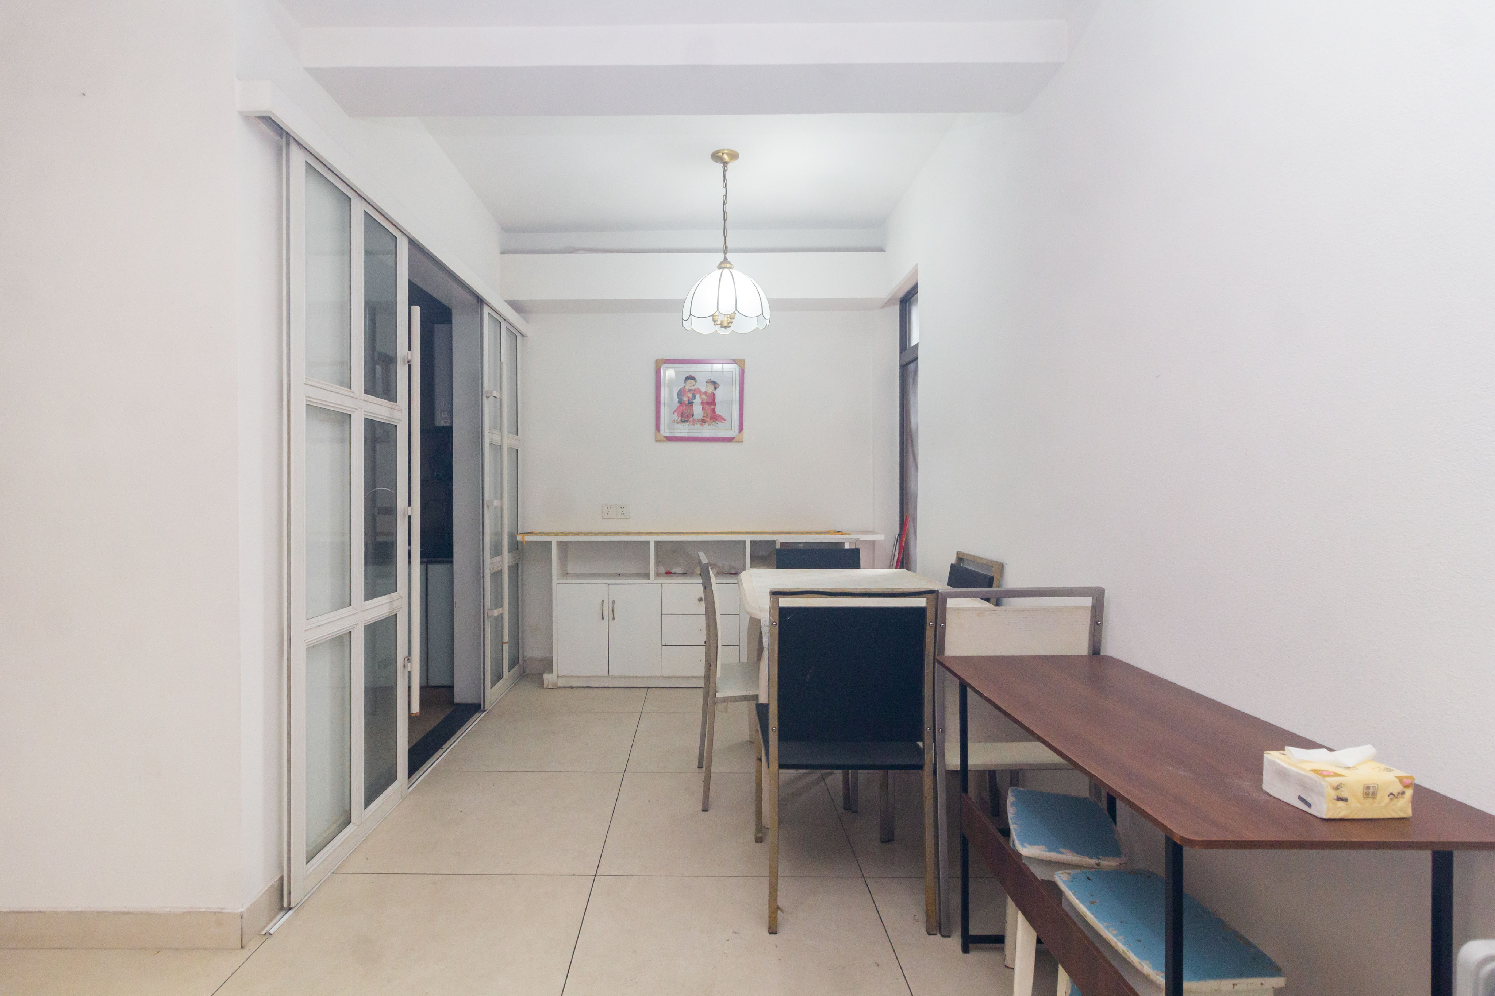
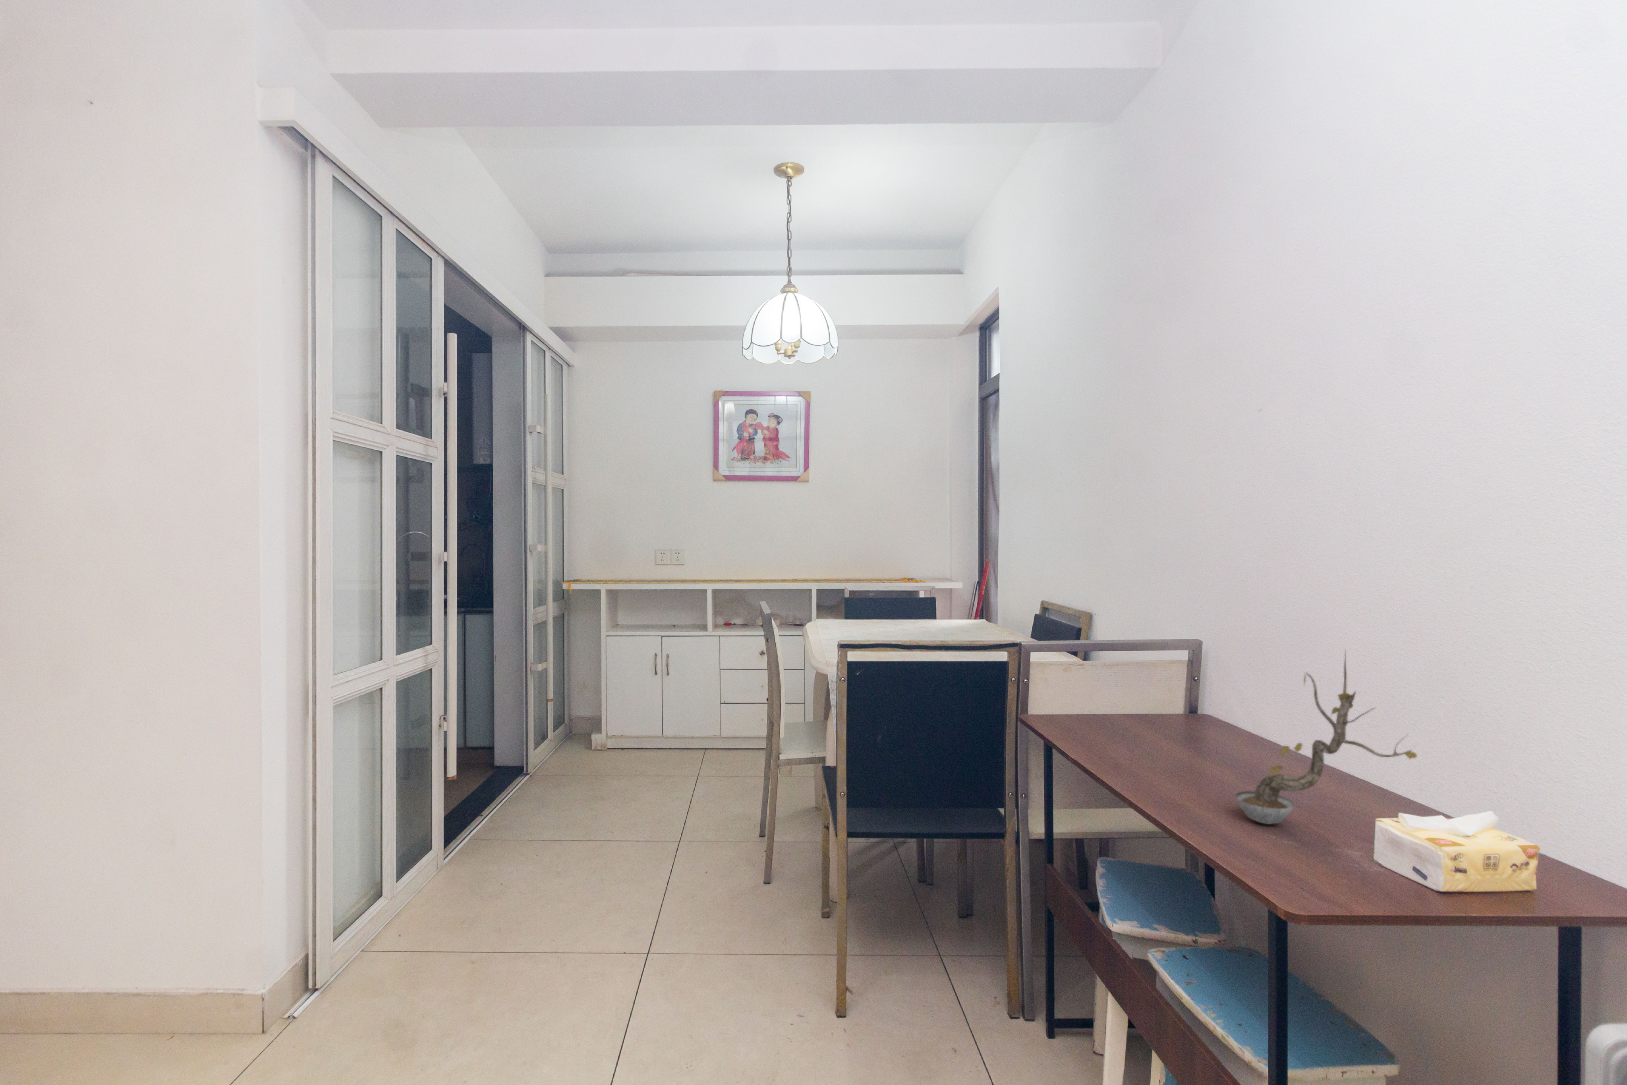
+ plant [1235,649,1418,825]
